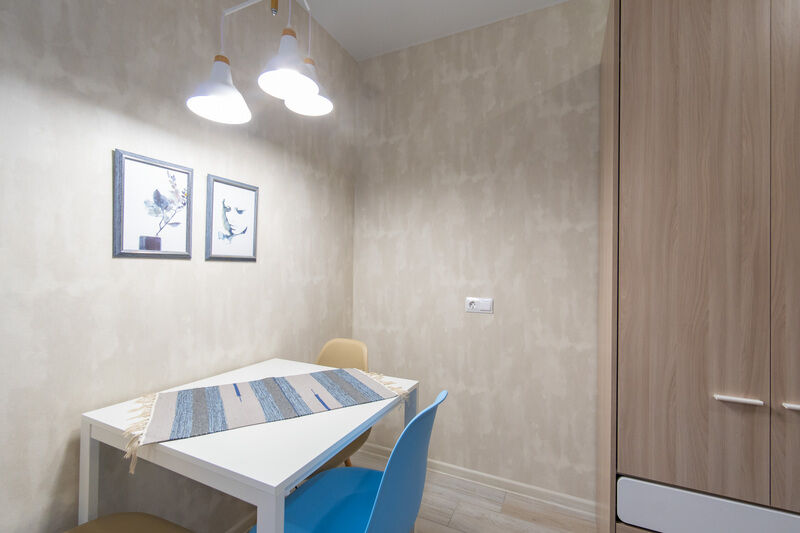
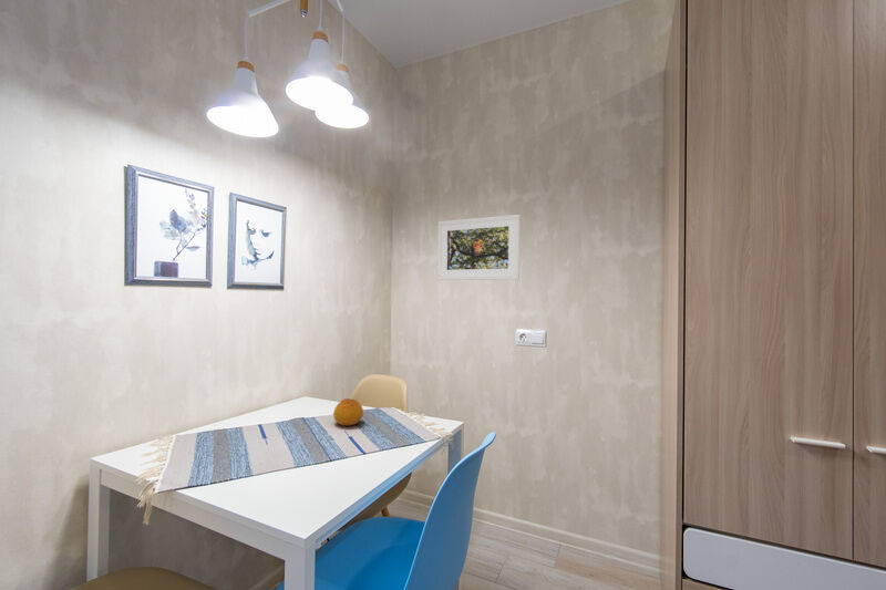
+ fruit [332,397,364,426]
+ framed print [436,214,522,281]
